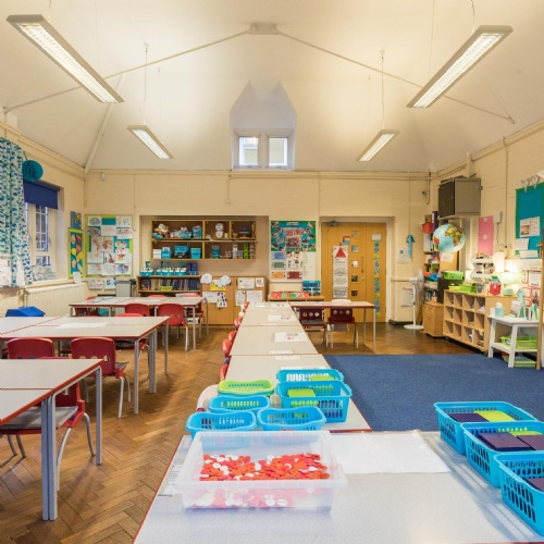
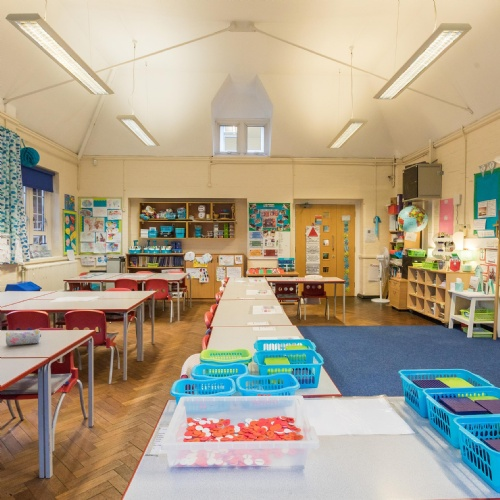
+ pencil case [5,328,42,346]
